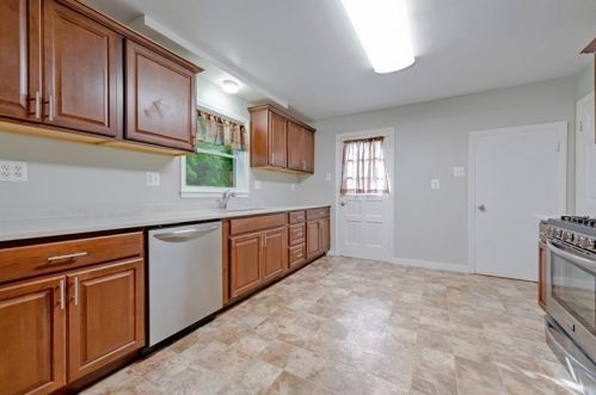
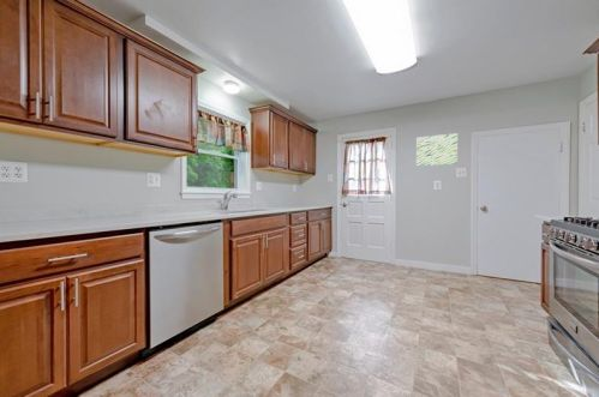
+ wall art [415,132,459,167]
